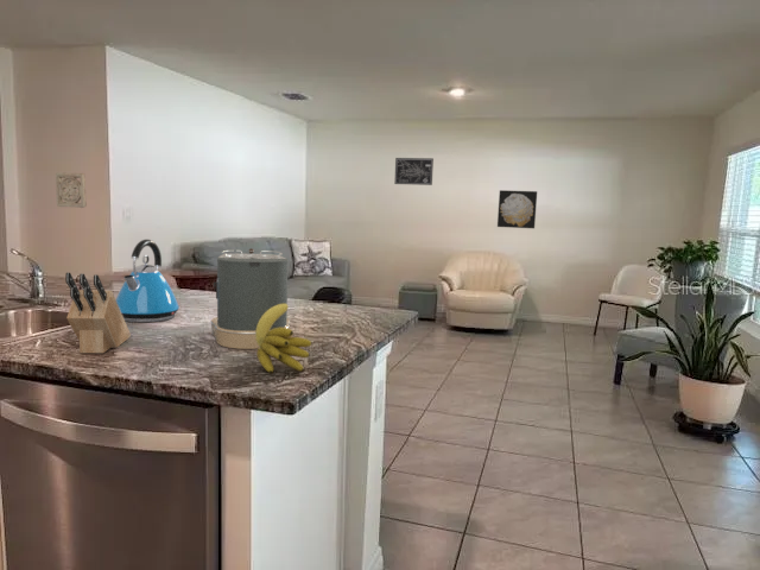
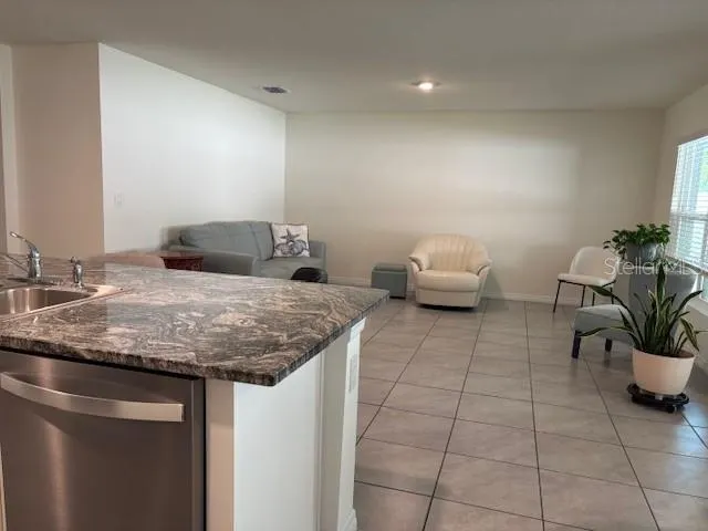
- wall art [496,189,538,229]
- wall art [393,157,435,186]
- coffee maker [209,247,291,350]
- wall ornament [55,171,88,209]
- banana [255,304,312,374]
- kettle [115,239,180,323]
- knife block [64,272,132,354]
